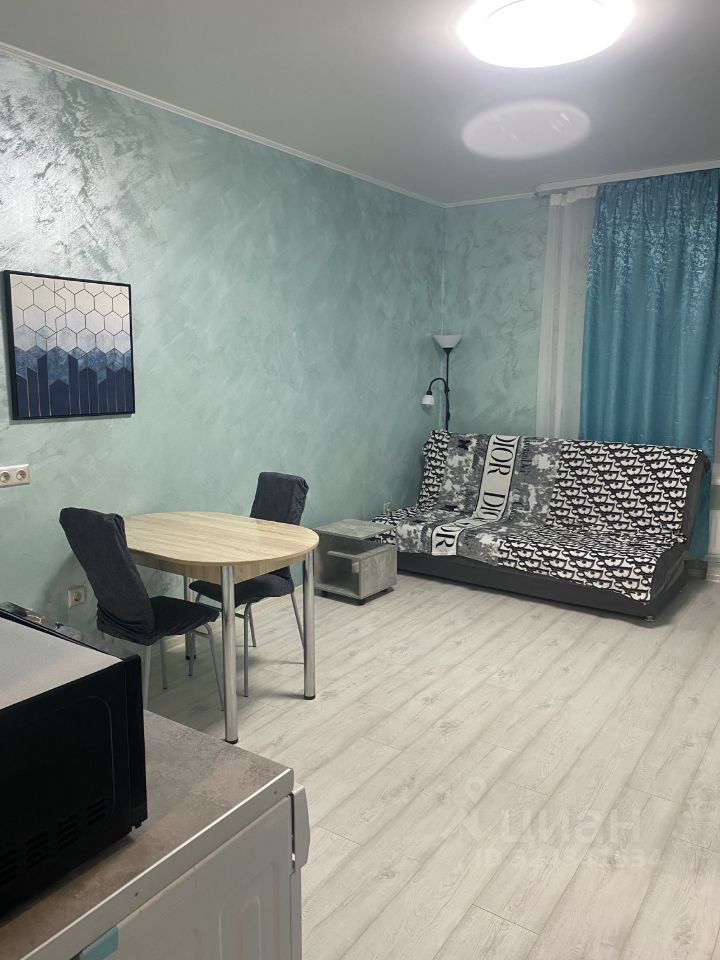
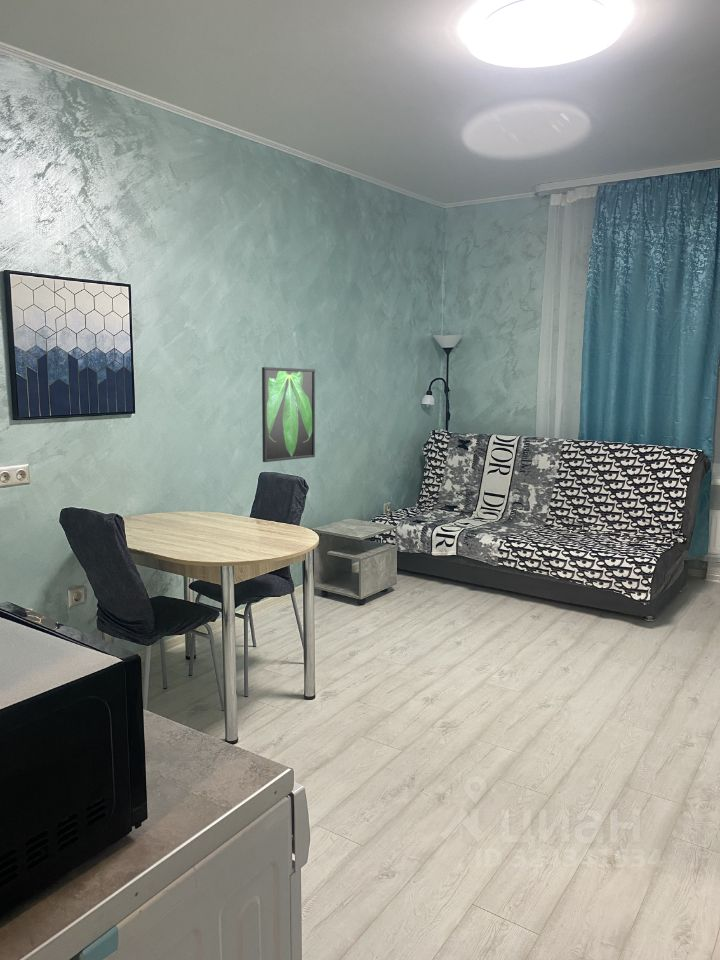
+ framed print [261,366,316,463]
